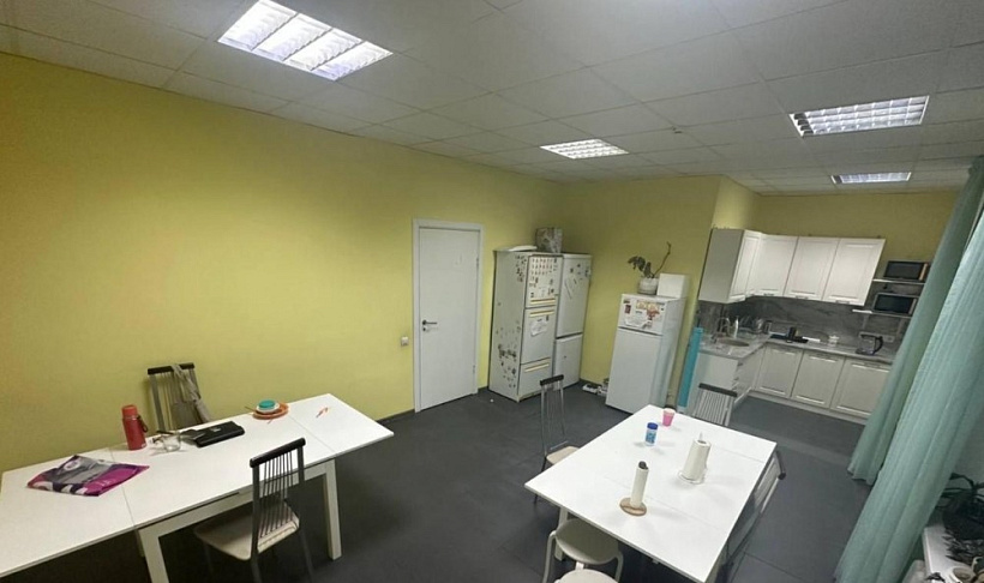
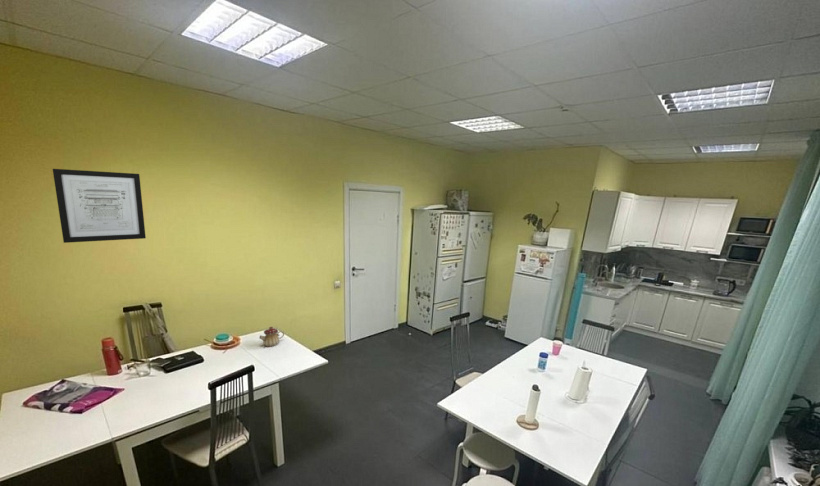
+ teapot [259,326,285,348]
+ wall art [52,168,147,244]
